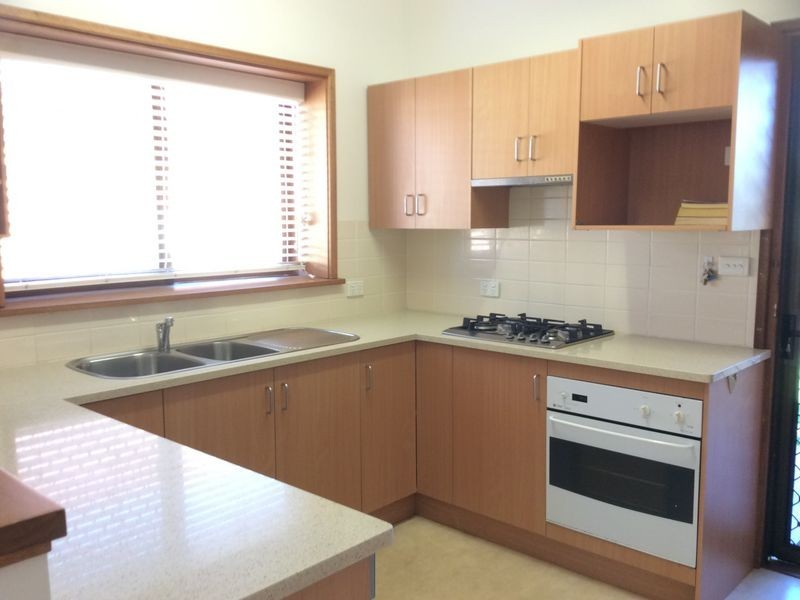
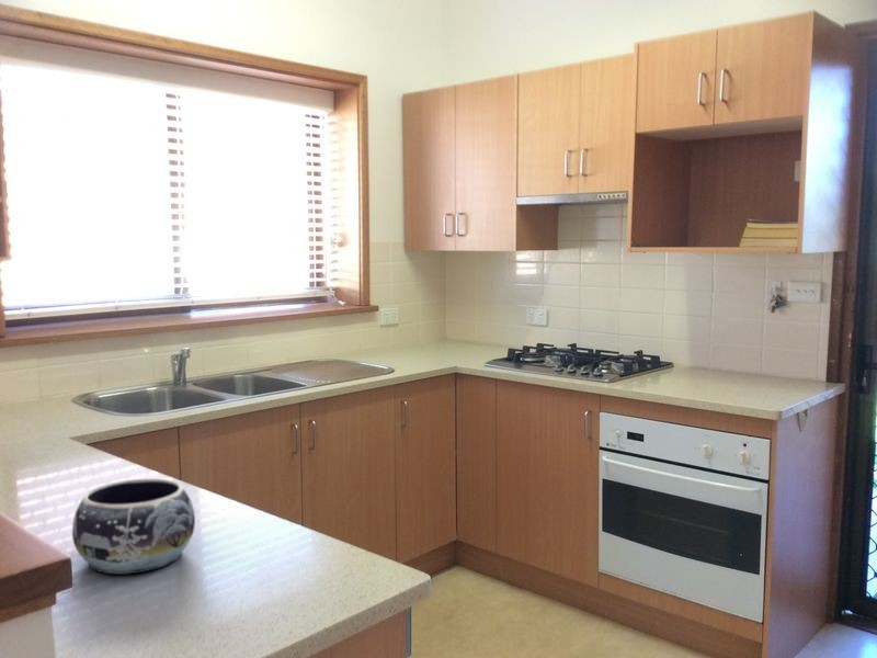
+ decorative bowl [71,478,196,576]
